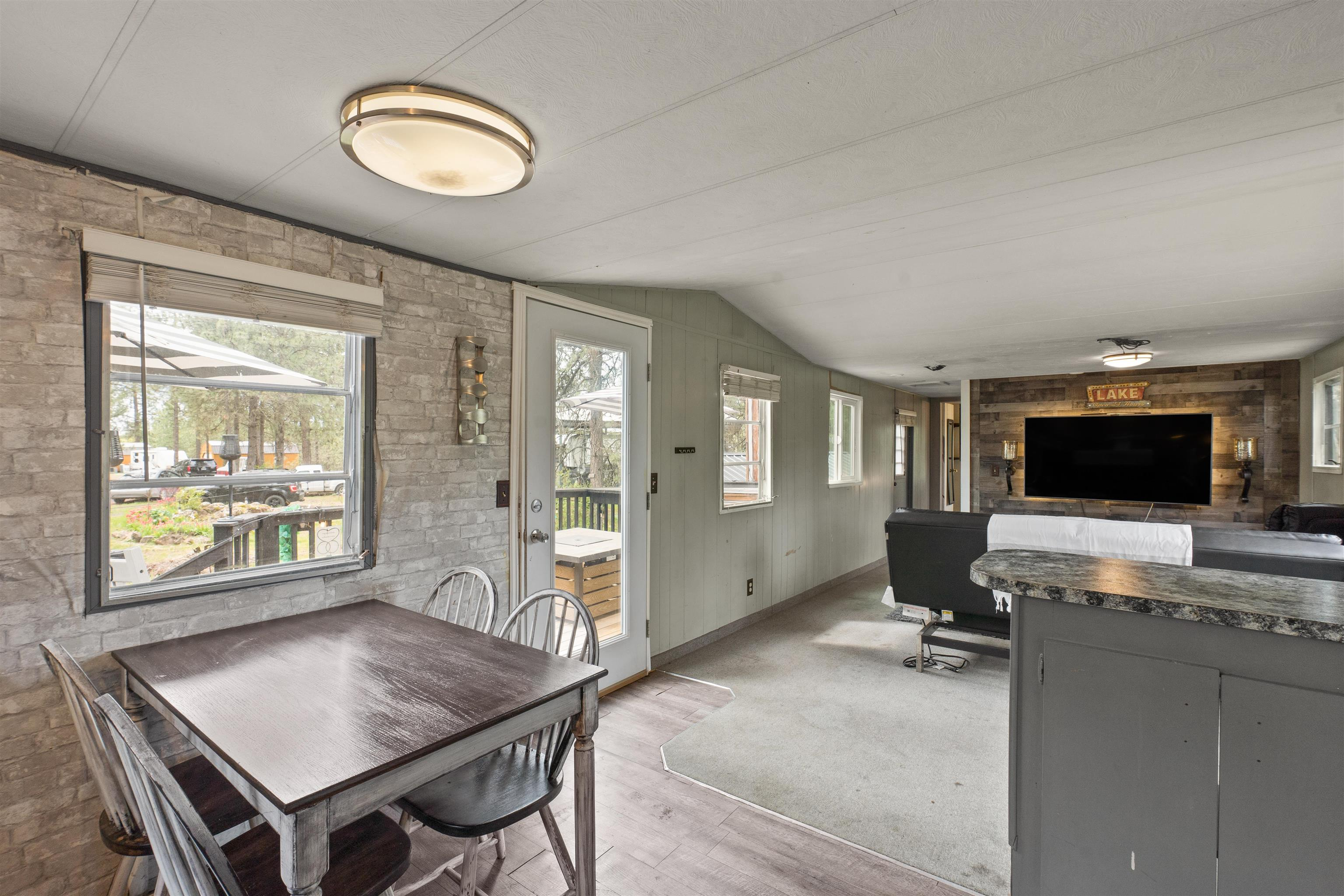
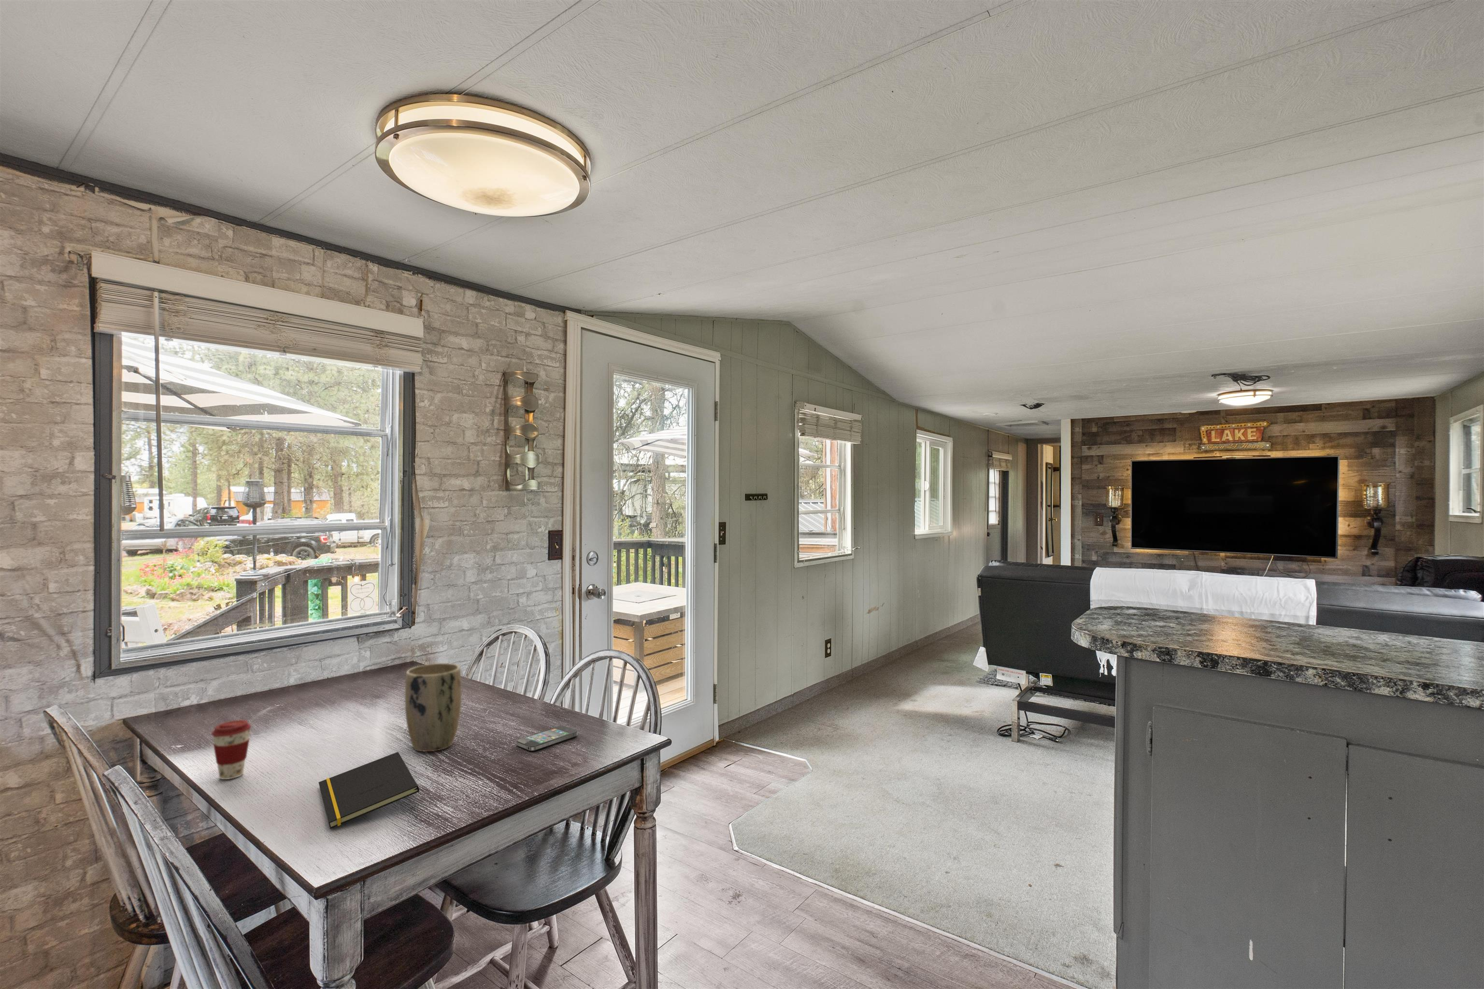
+ plant pot [404,662,462,752]
+ smartphone [516,725,579,752]
+ coffee cup [211,720,252,780]
+ notepad [318,752,420,829]
